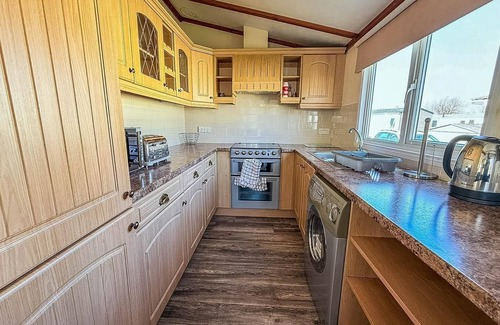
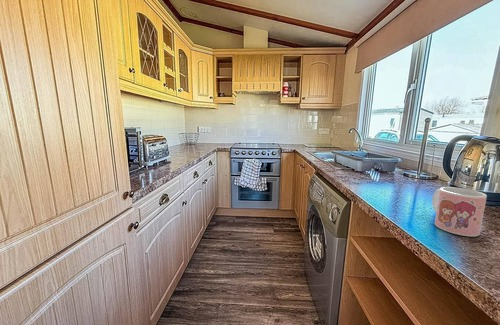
+ mug [431,186,488,237]
